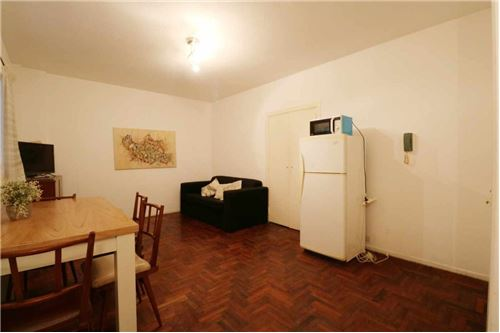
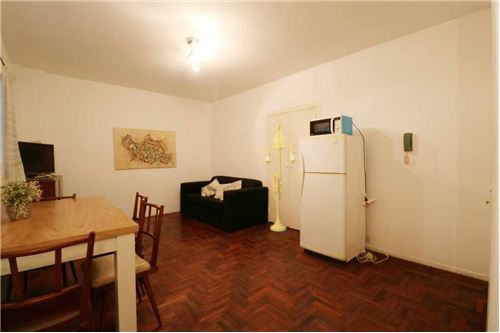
+ floor lamp [264,124,297,232]
